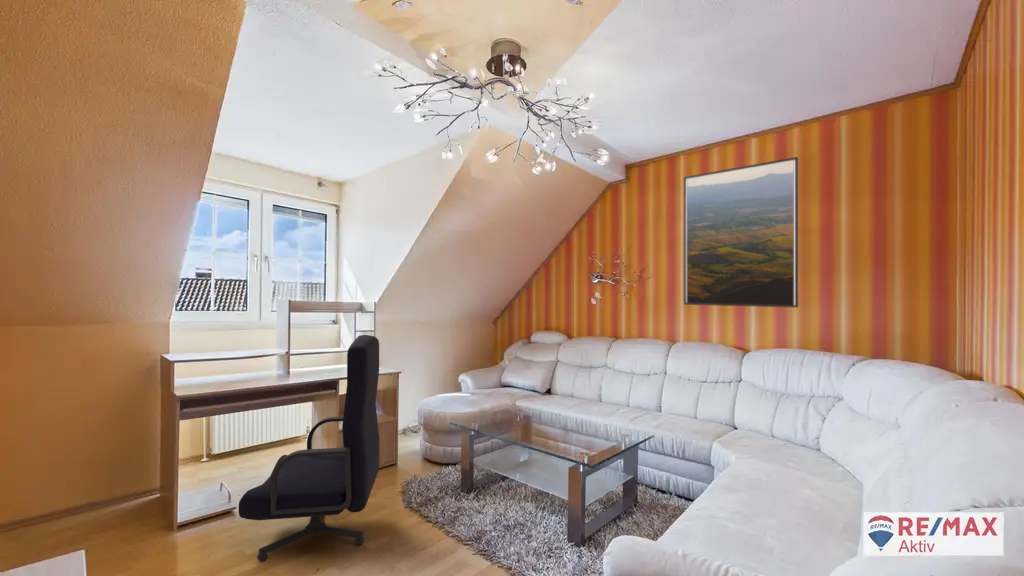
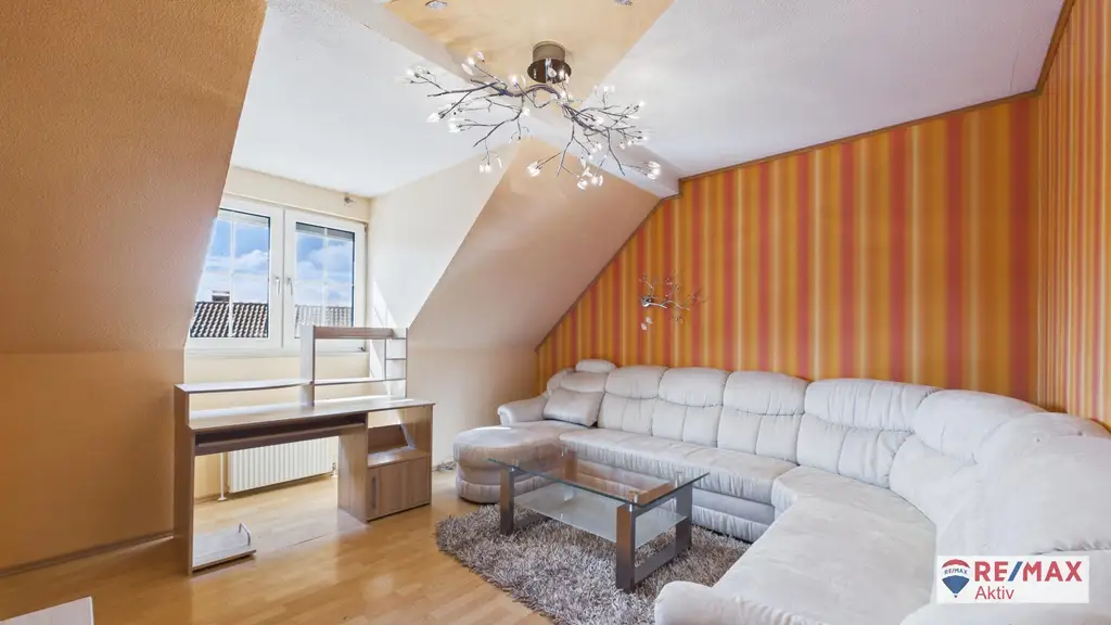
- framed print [683,156,799,308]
- office chair [238,334,380,564]
